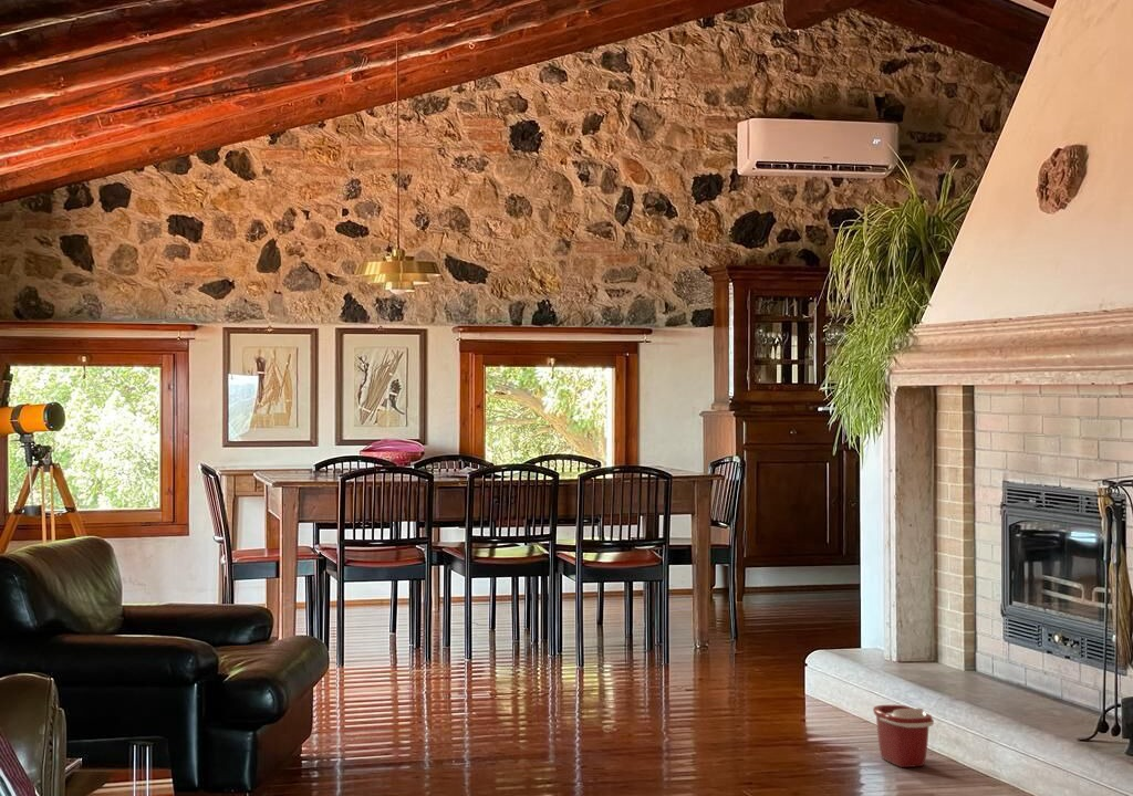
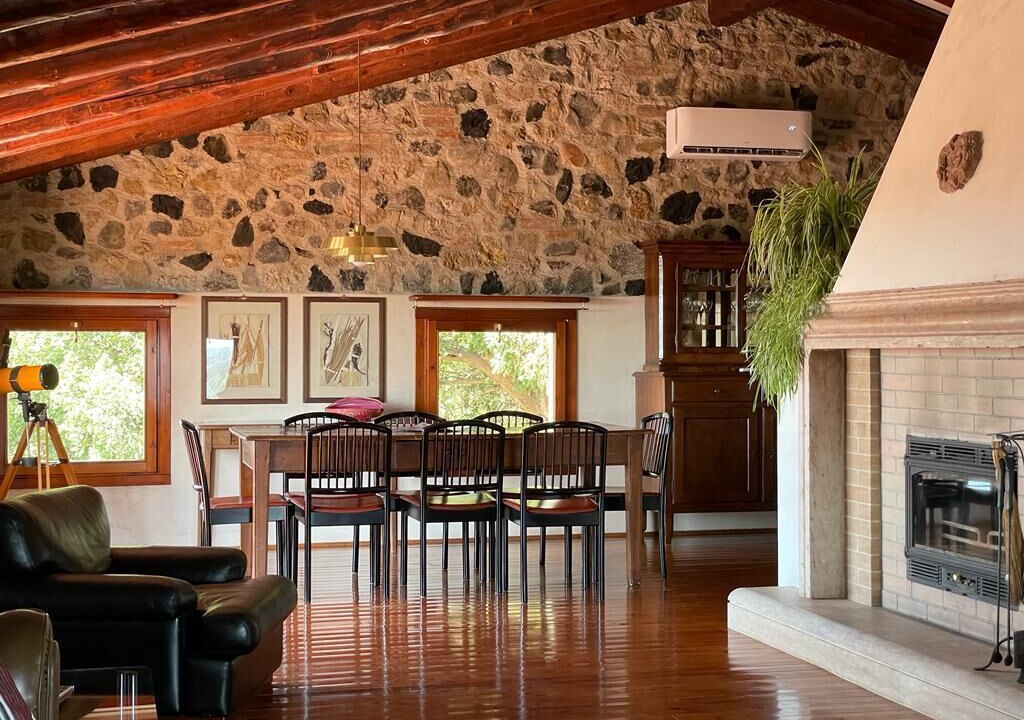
- bucket [872,704,935,768]
